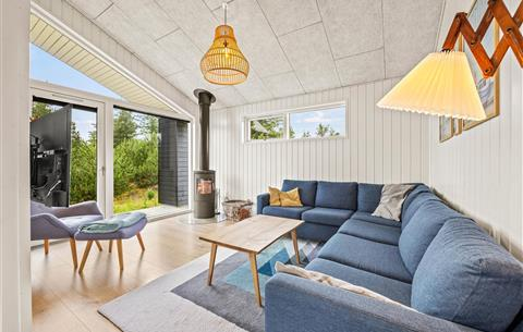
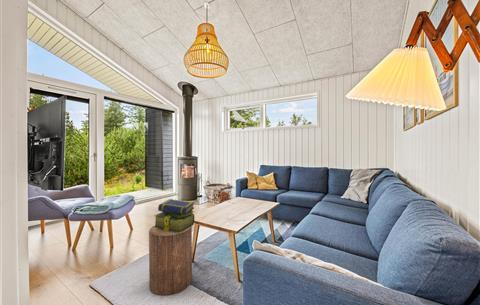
+ stack of books [153,198,196,233]
+ stool [148,225,193,297]
